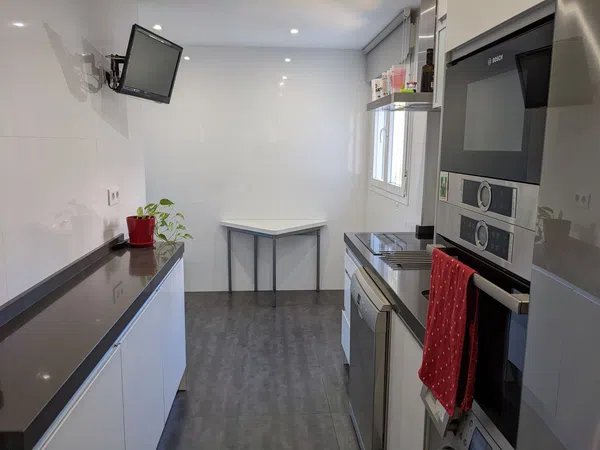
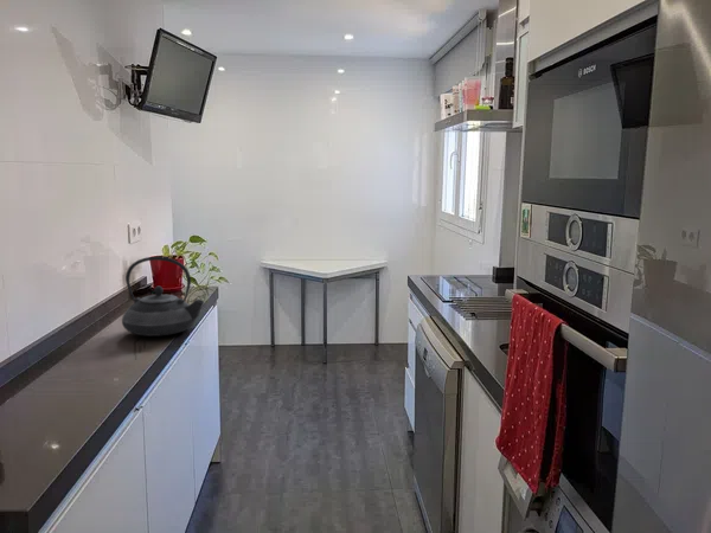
+ teapot [121,256,205,338]
